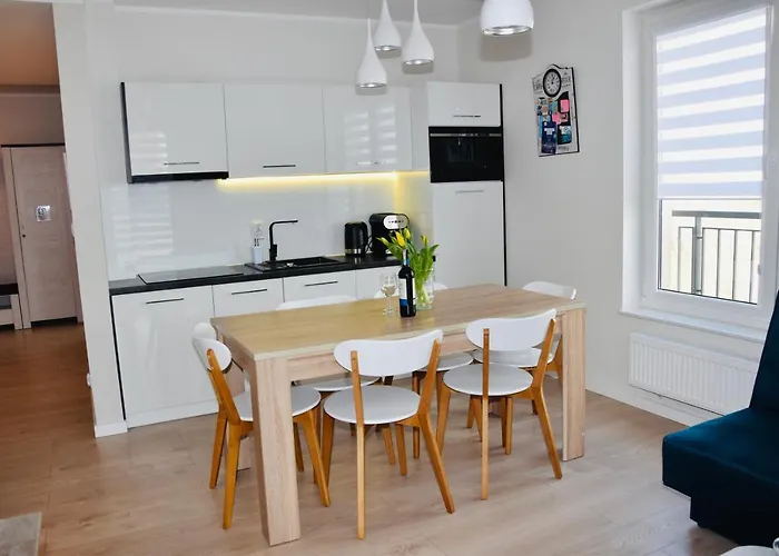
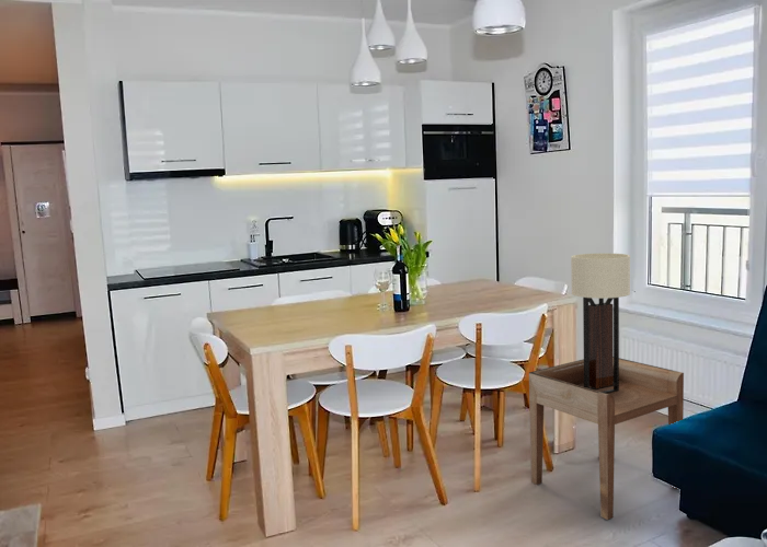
+ wall sconce [570,252,631,394]
+ side table [528,356,685,521]
